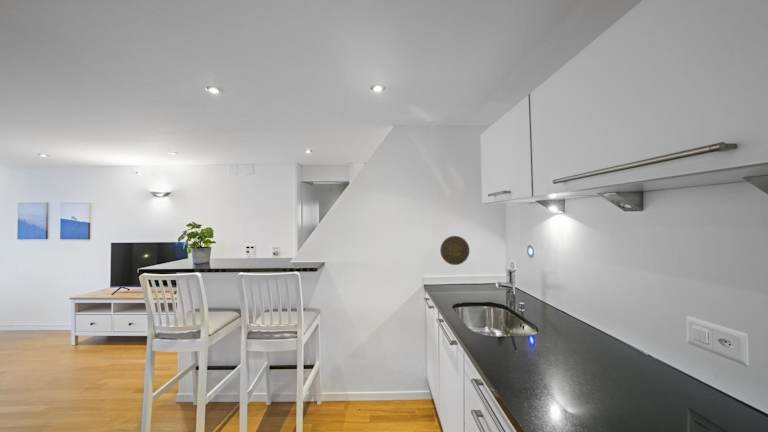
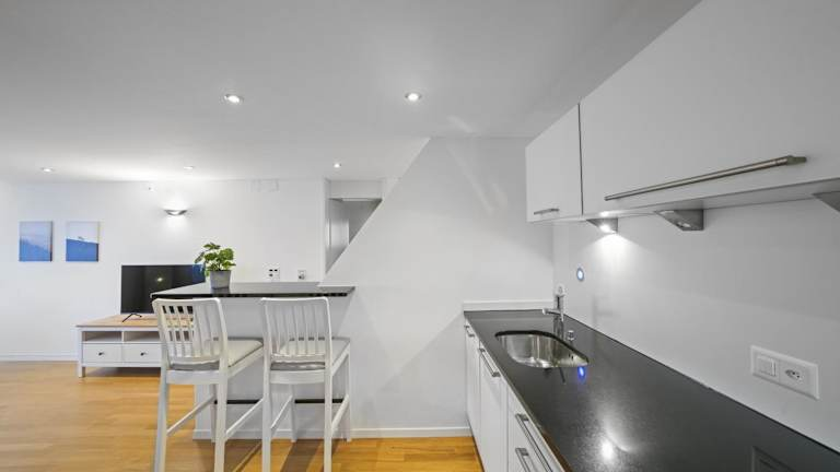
- decorative plate [439,235,470,266]
